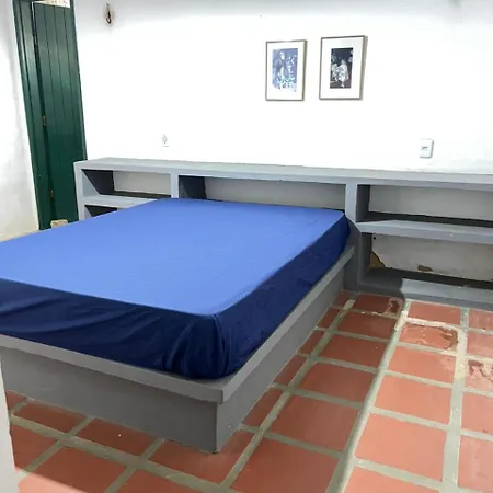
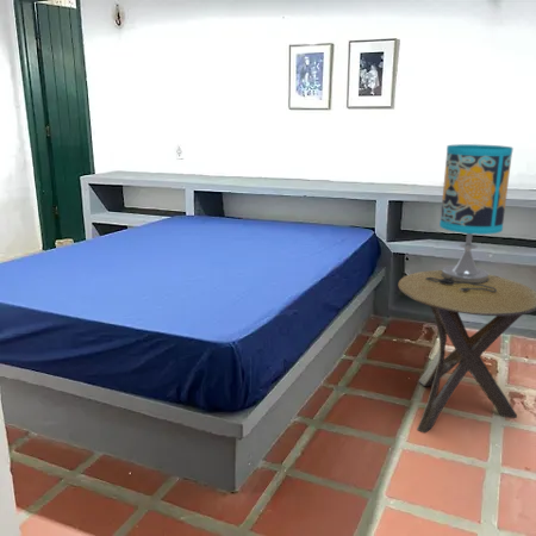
+ table lamp [426,143,515,292]
+ side table [397,269,536,434]
